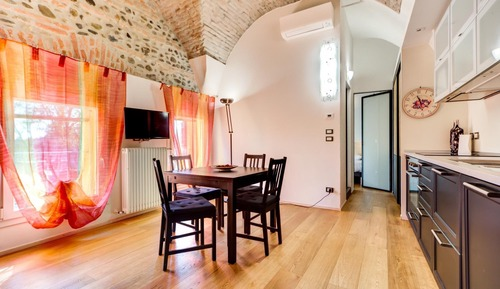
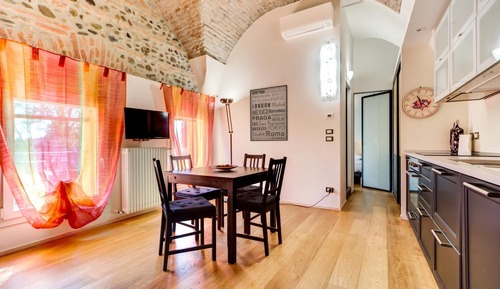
+ wall art [249,84,289,142]
